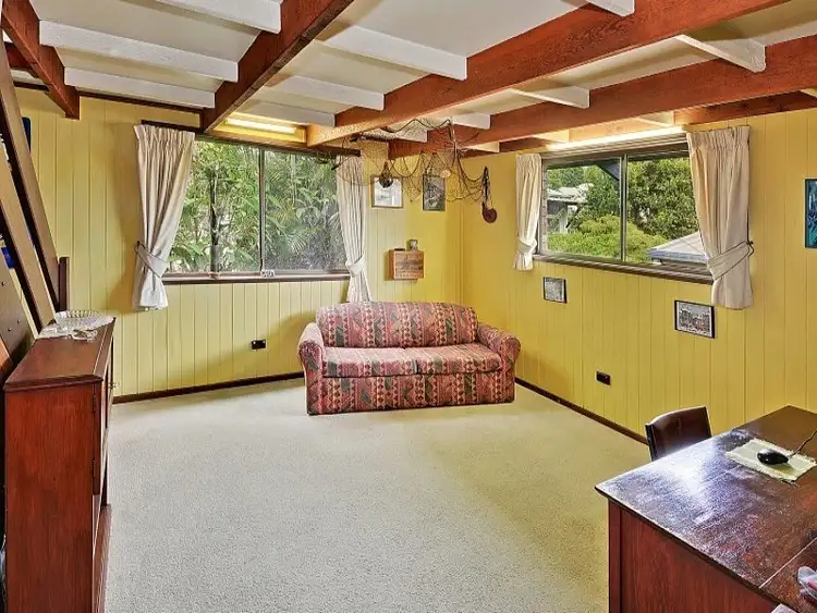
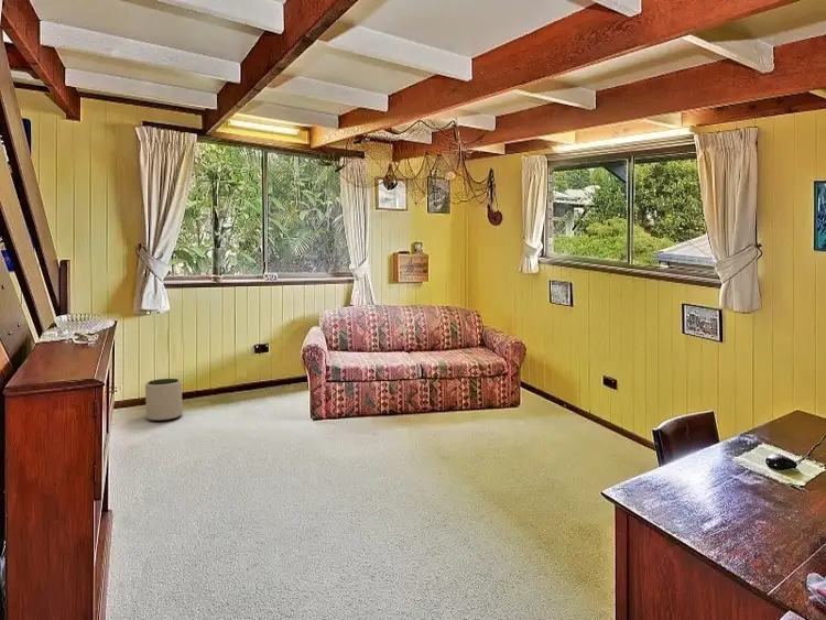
+ plant pot [144,378,184,422]
